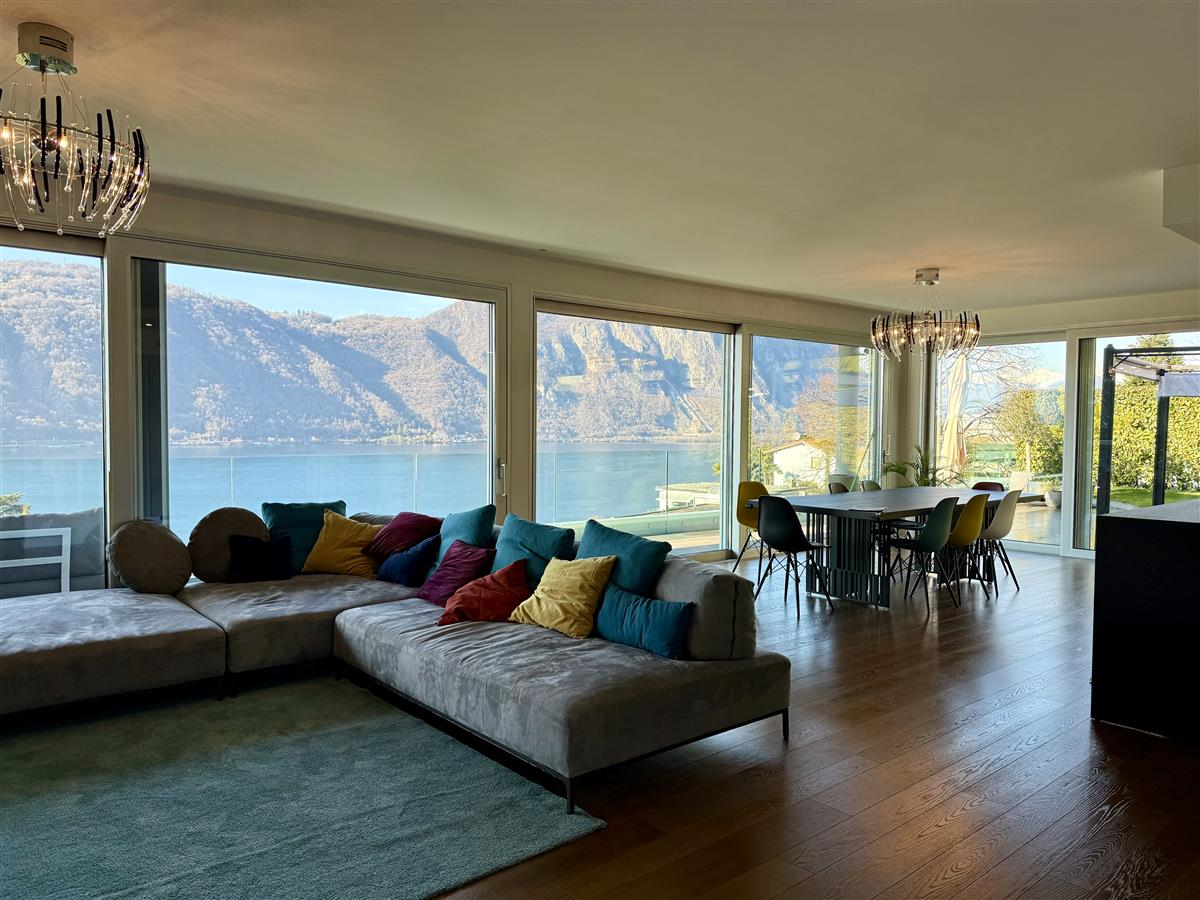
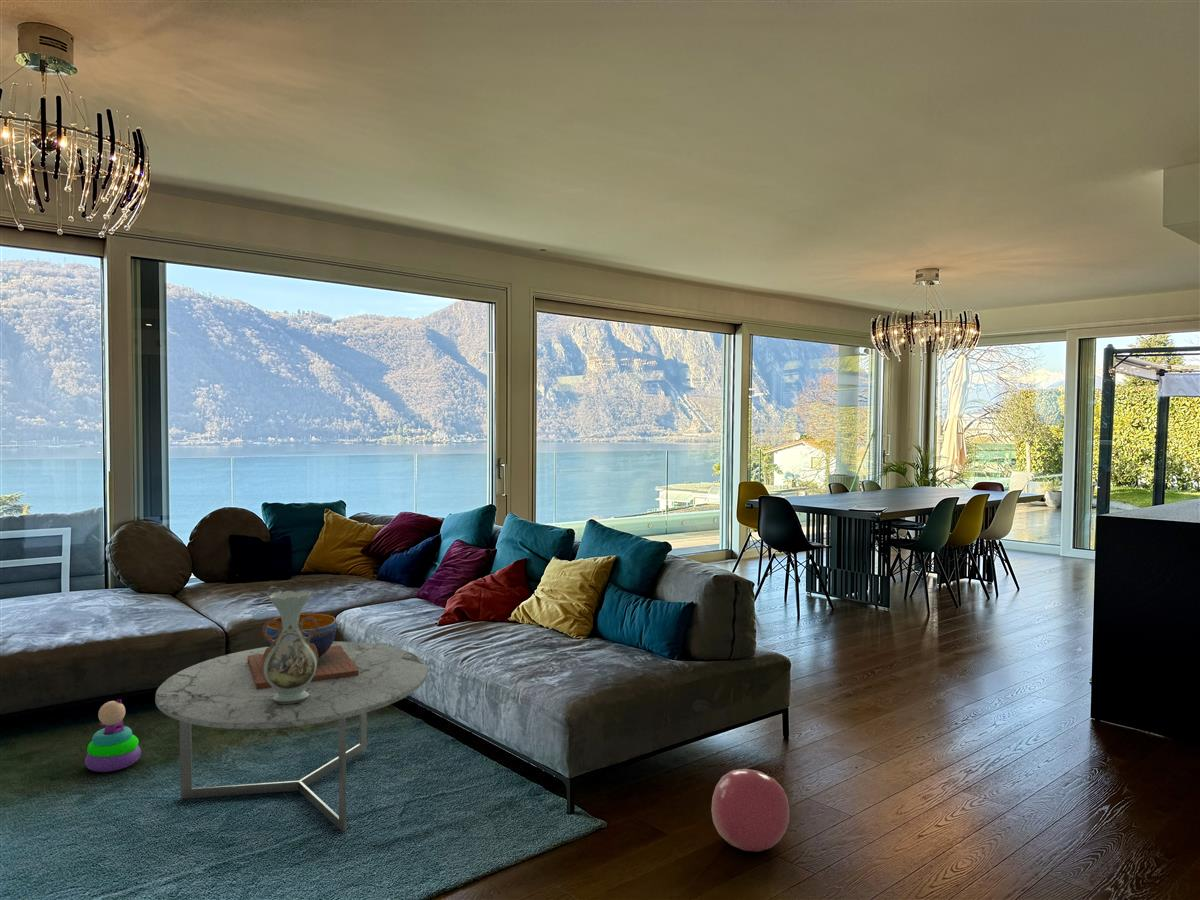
+ ball [710,768,790,853]
+ coffee table [154,641,428,833]
+ vase [261,590,318,704]
+ stacking toy [84,698,142,773]
+ decorative bowl [248,613,359,690]
